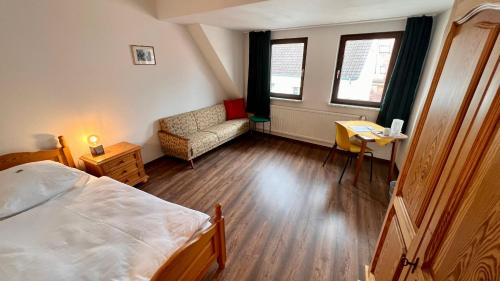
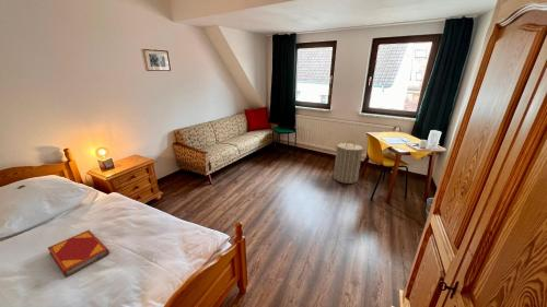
+ hardback book [47,229,110,279]
+ laundry hamper [333,140,366,185]
